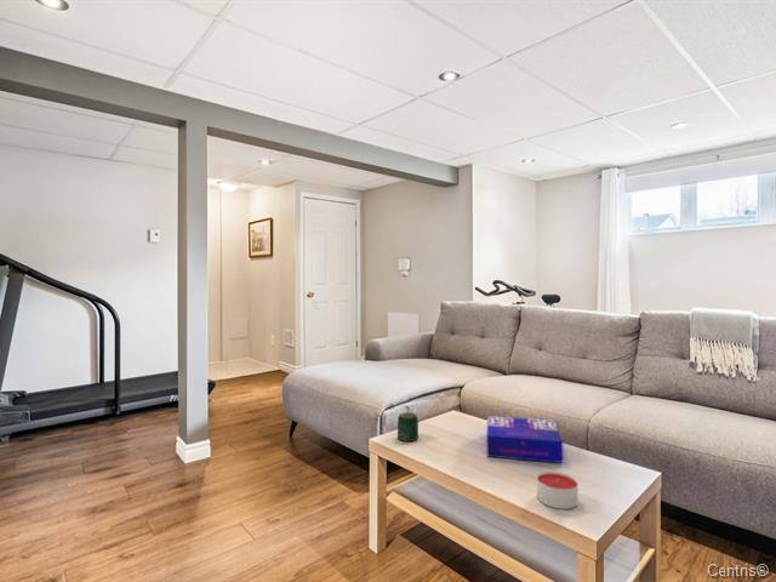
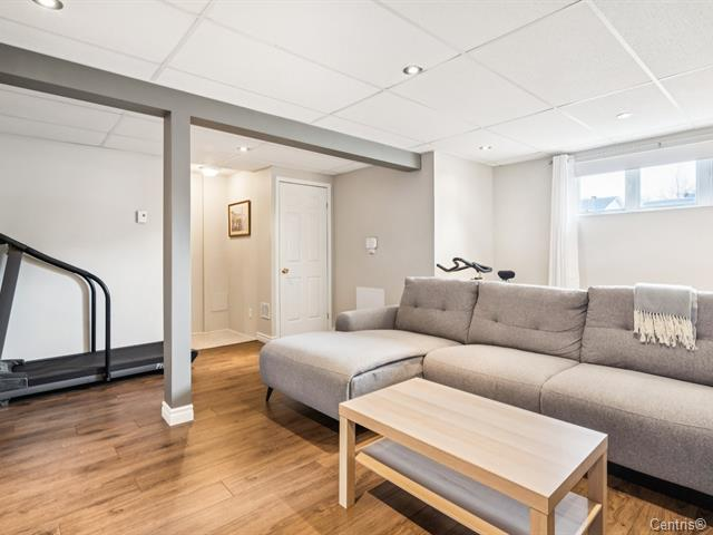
- candle [536,470,578,510]
- jar [396,411,420,443]
- board game [485,415,564,464]
